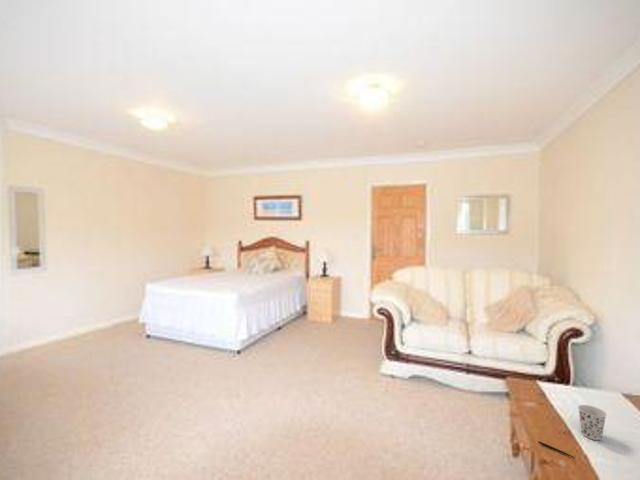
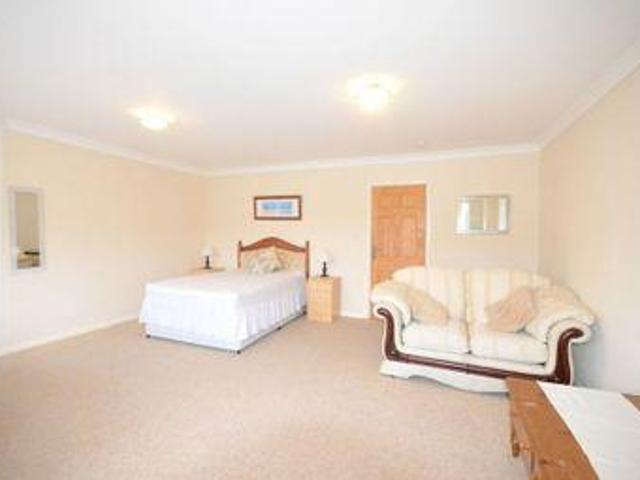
- pen [537,440,576,459]
- cup [577,404,608,441]
